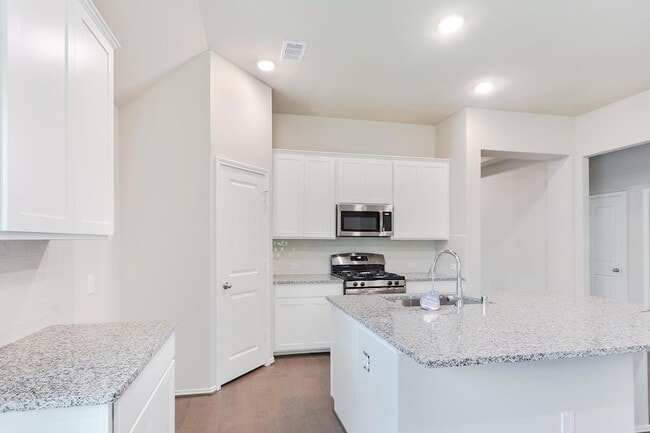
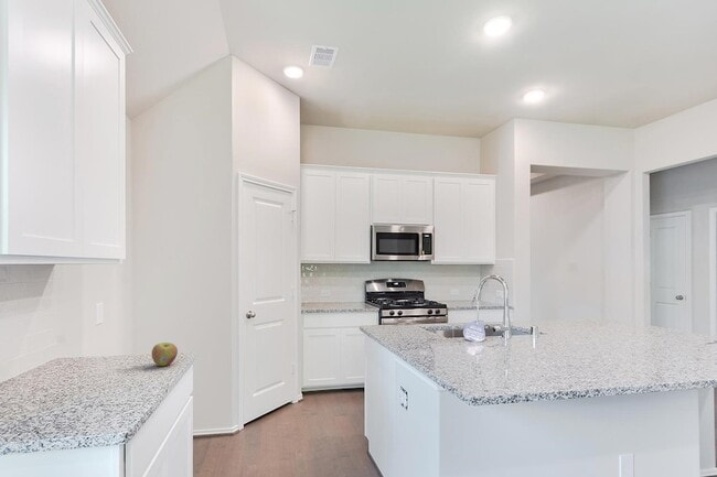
+ apple [151,342,179,367]
